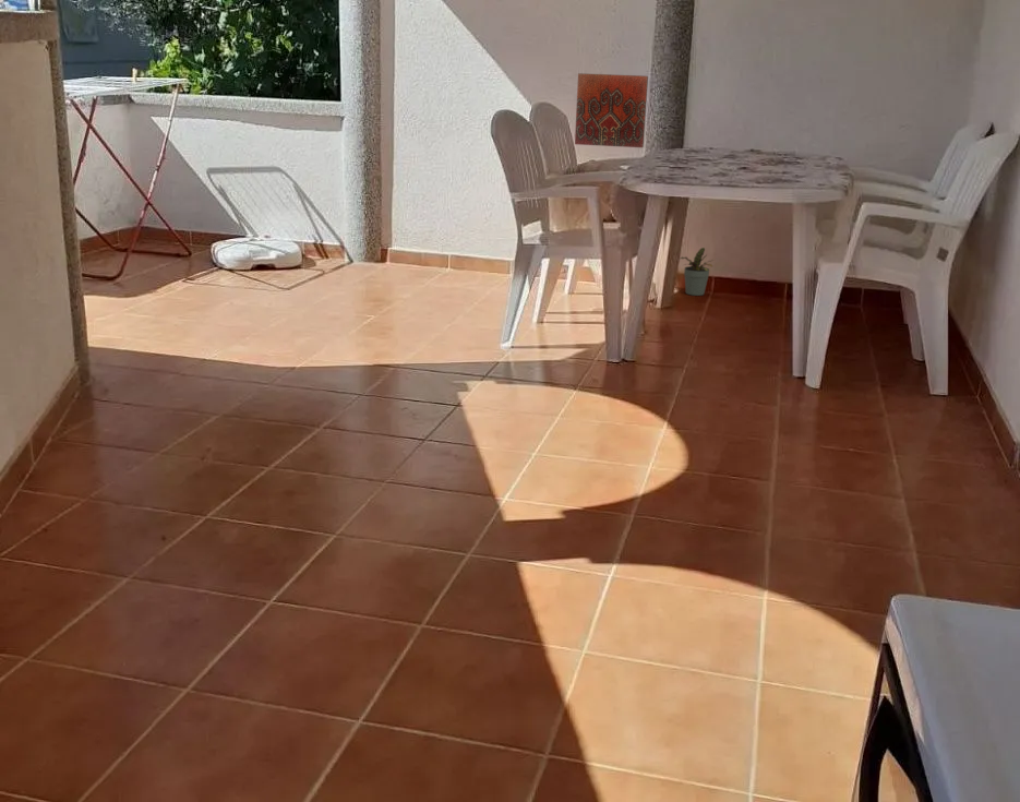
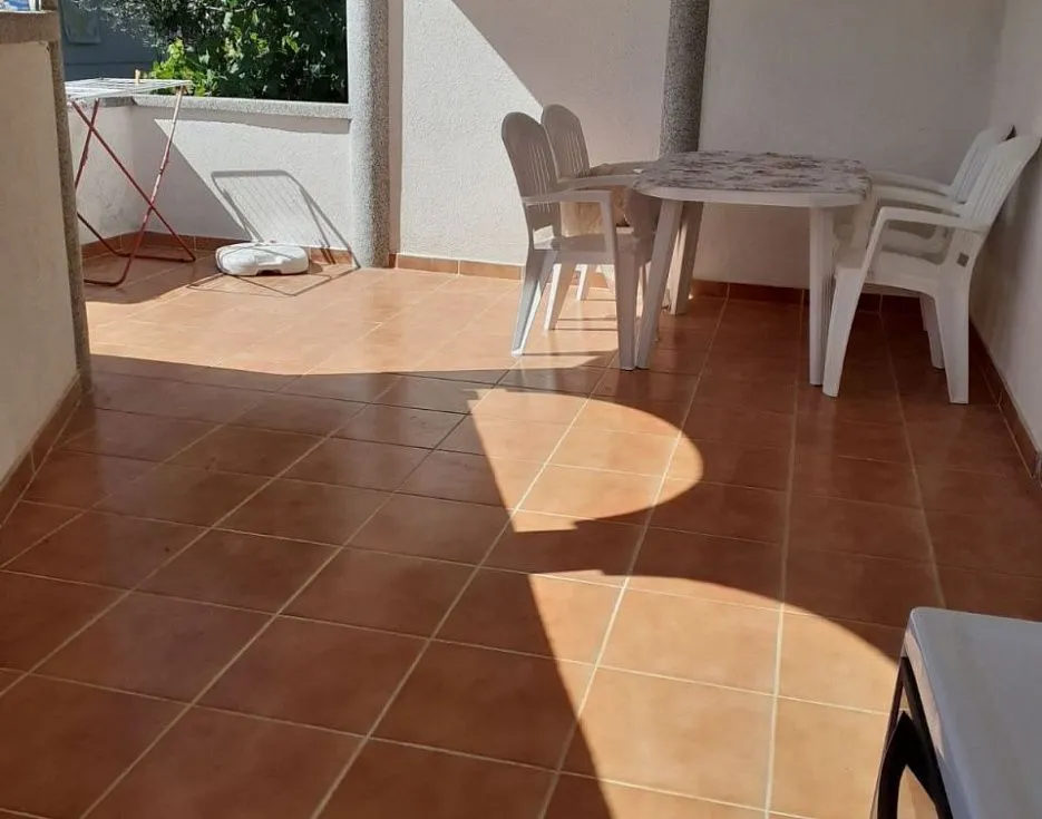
- decorative tile [574,72,649,148]
- potted plant [680,247,716,297]
